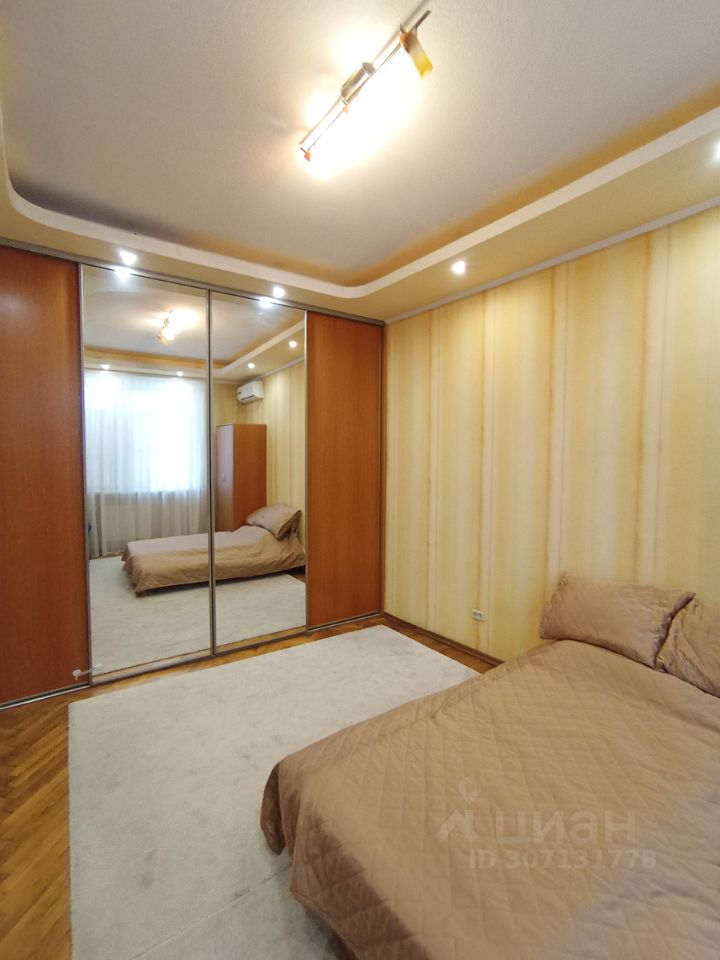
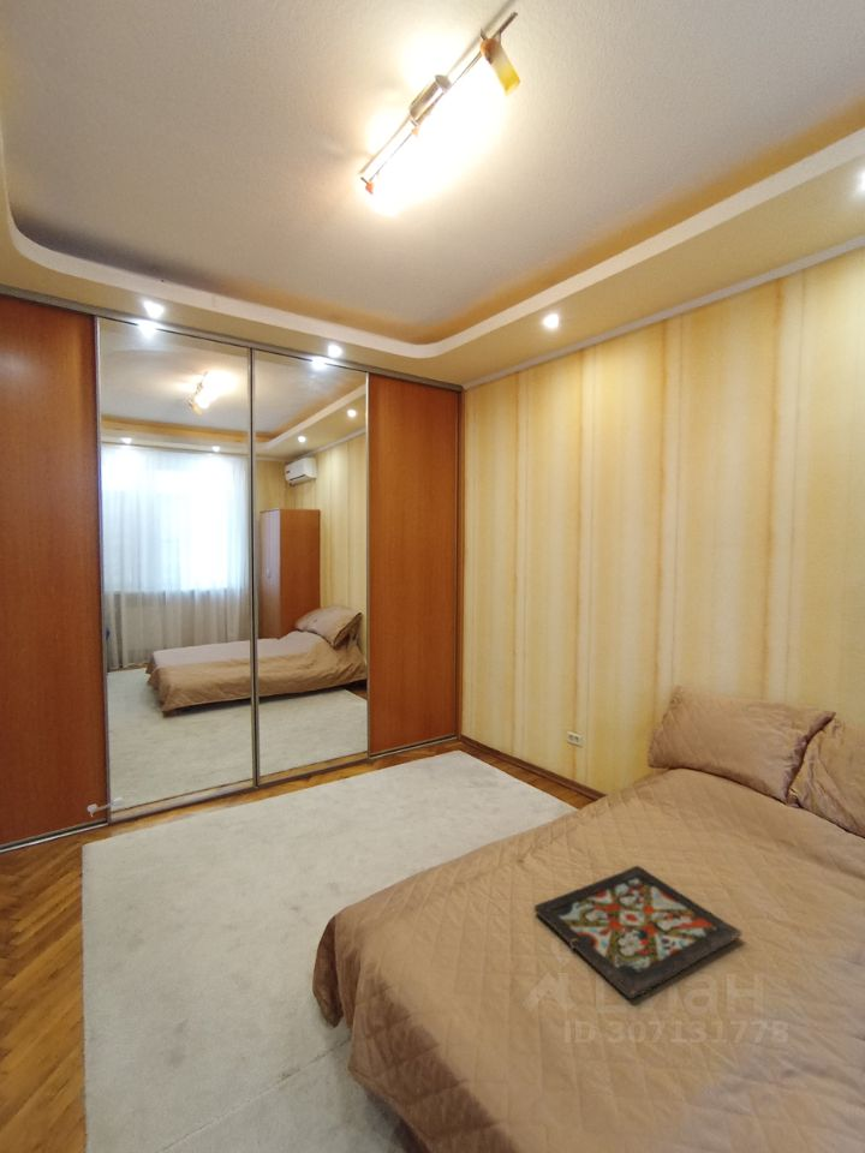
+ decorative tray [533,865,742,1000]
